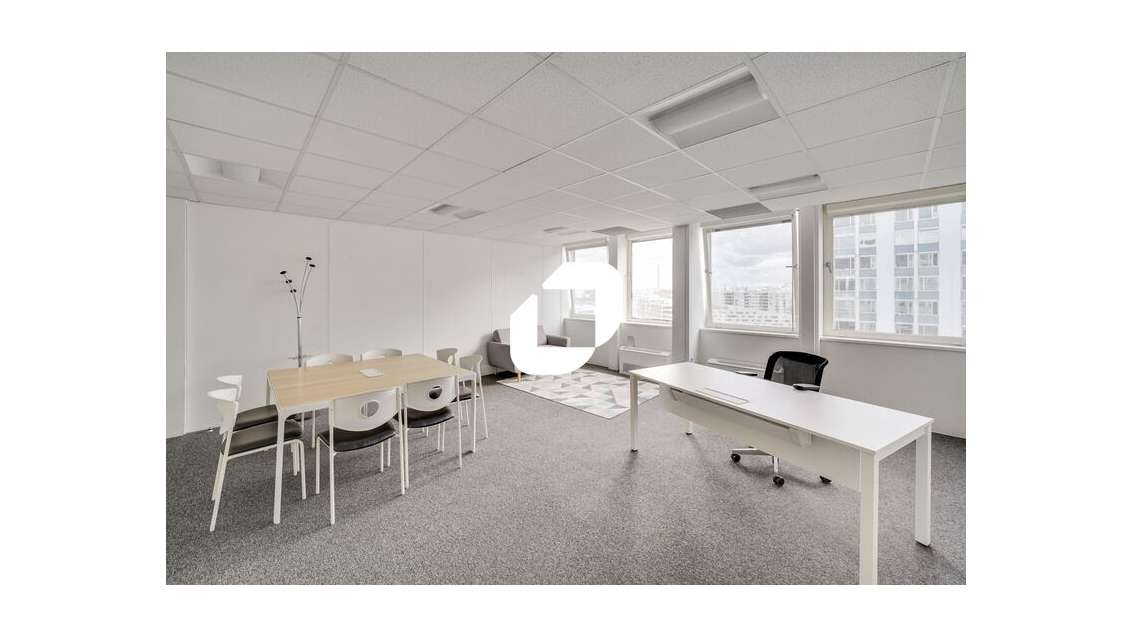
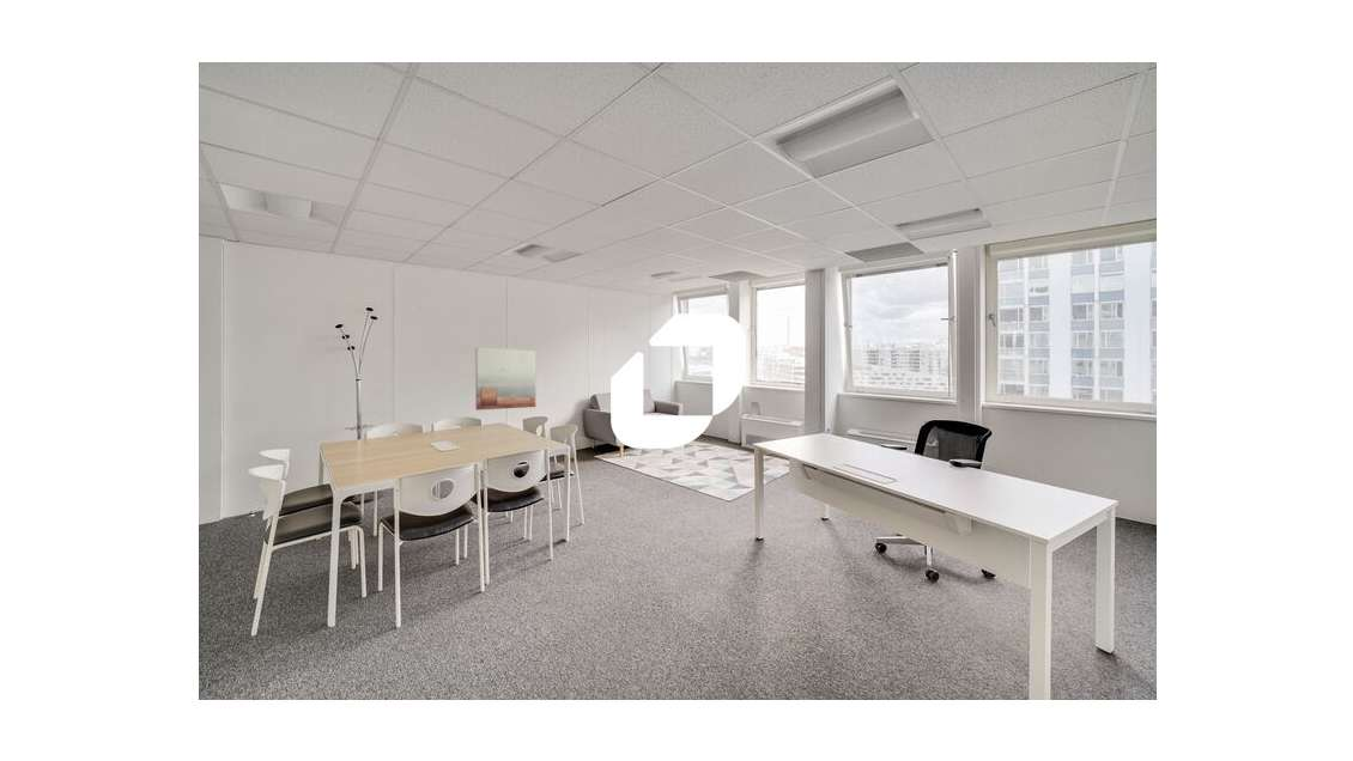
+ wall art [474,346,536,412]
